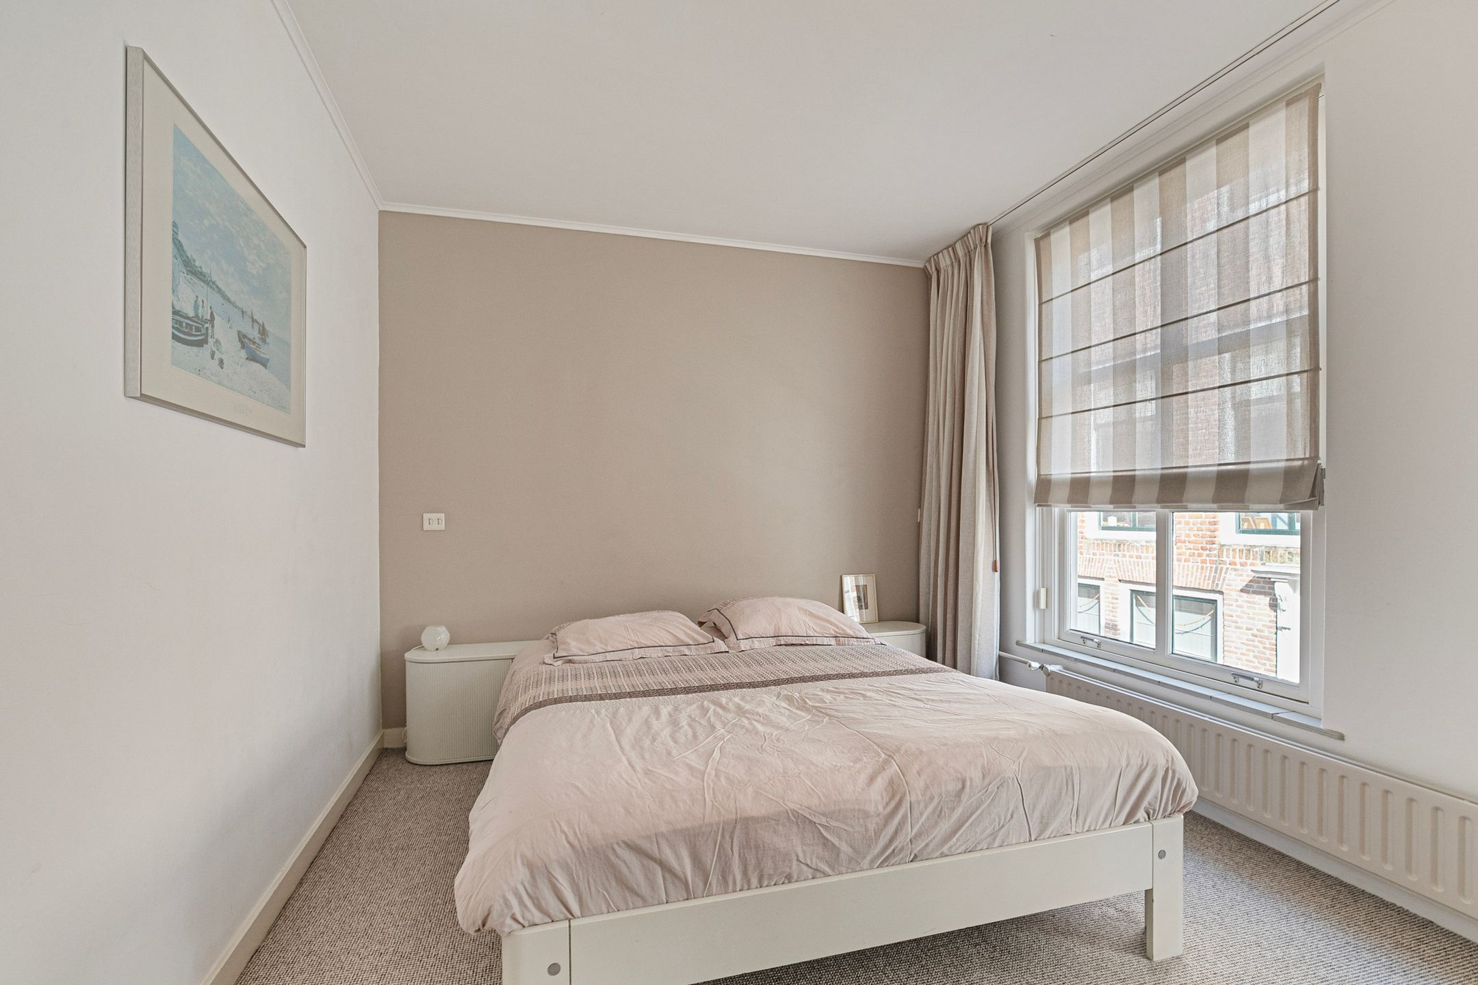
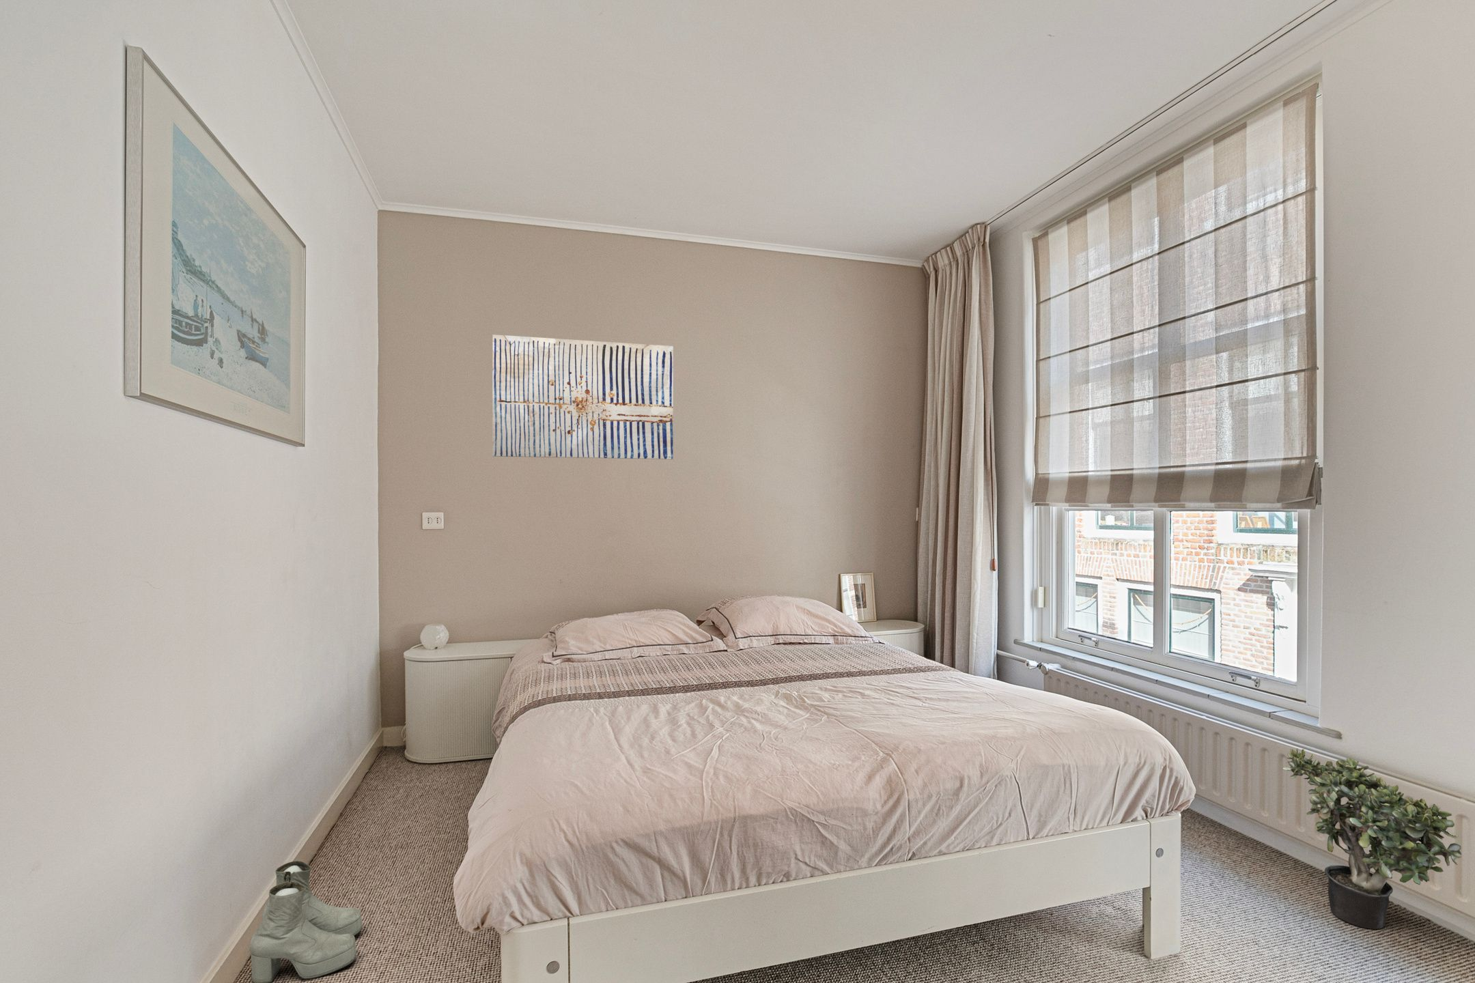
+ boots [249,860,362,983]
+ potted plant [1283,748,1462,929]
+ wall art [492,334,674,460]
